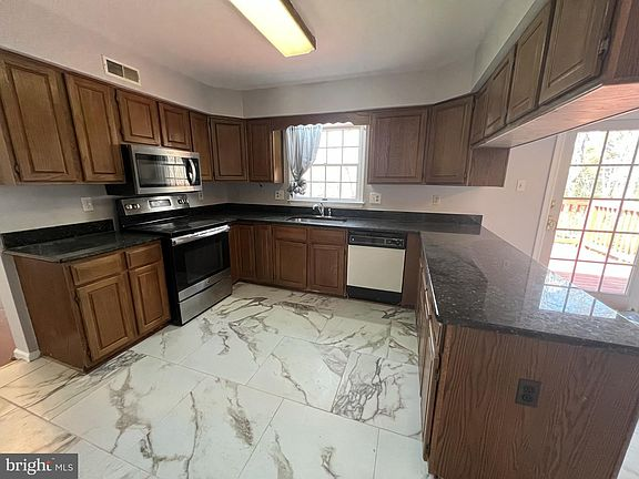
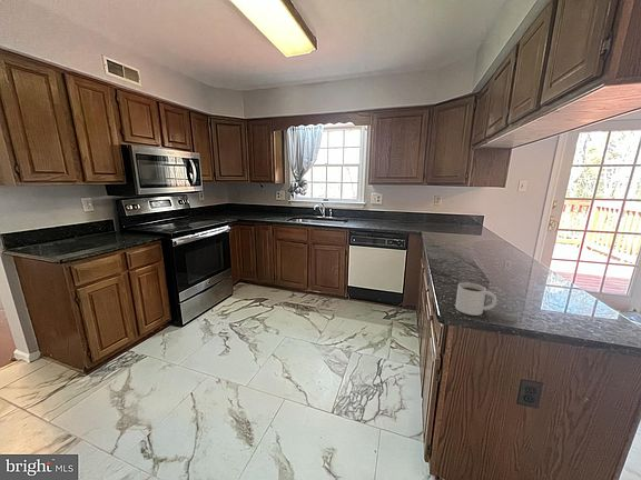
+ mug [454,281,497,317]
